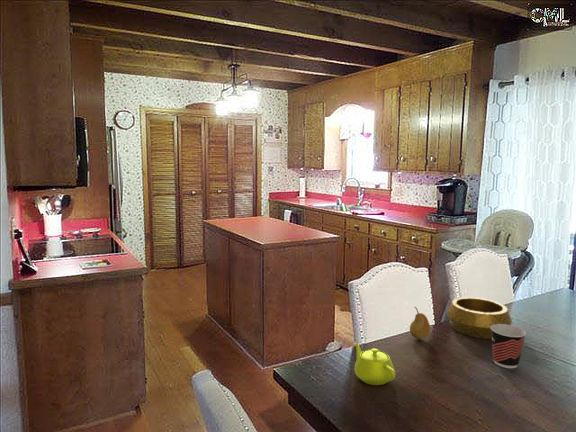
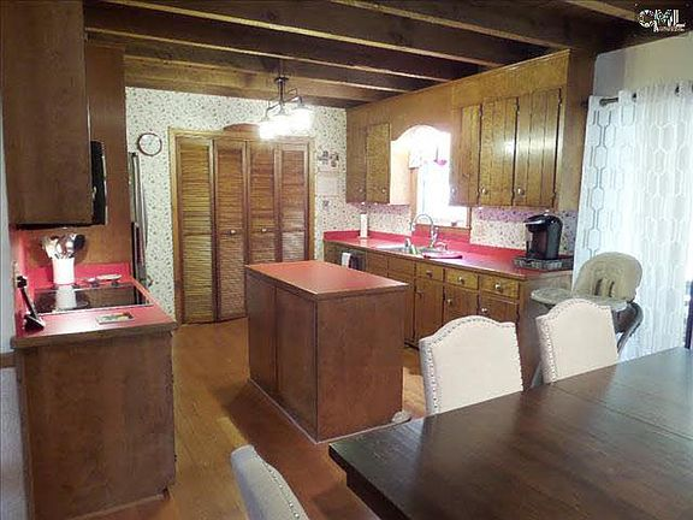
- teapot [353,342,396,386]
- cup [491,324,527,369]
- fruit [409,306,431,340]
- decorative bowl [446,296,513,340]
